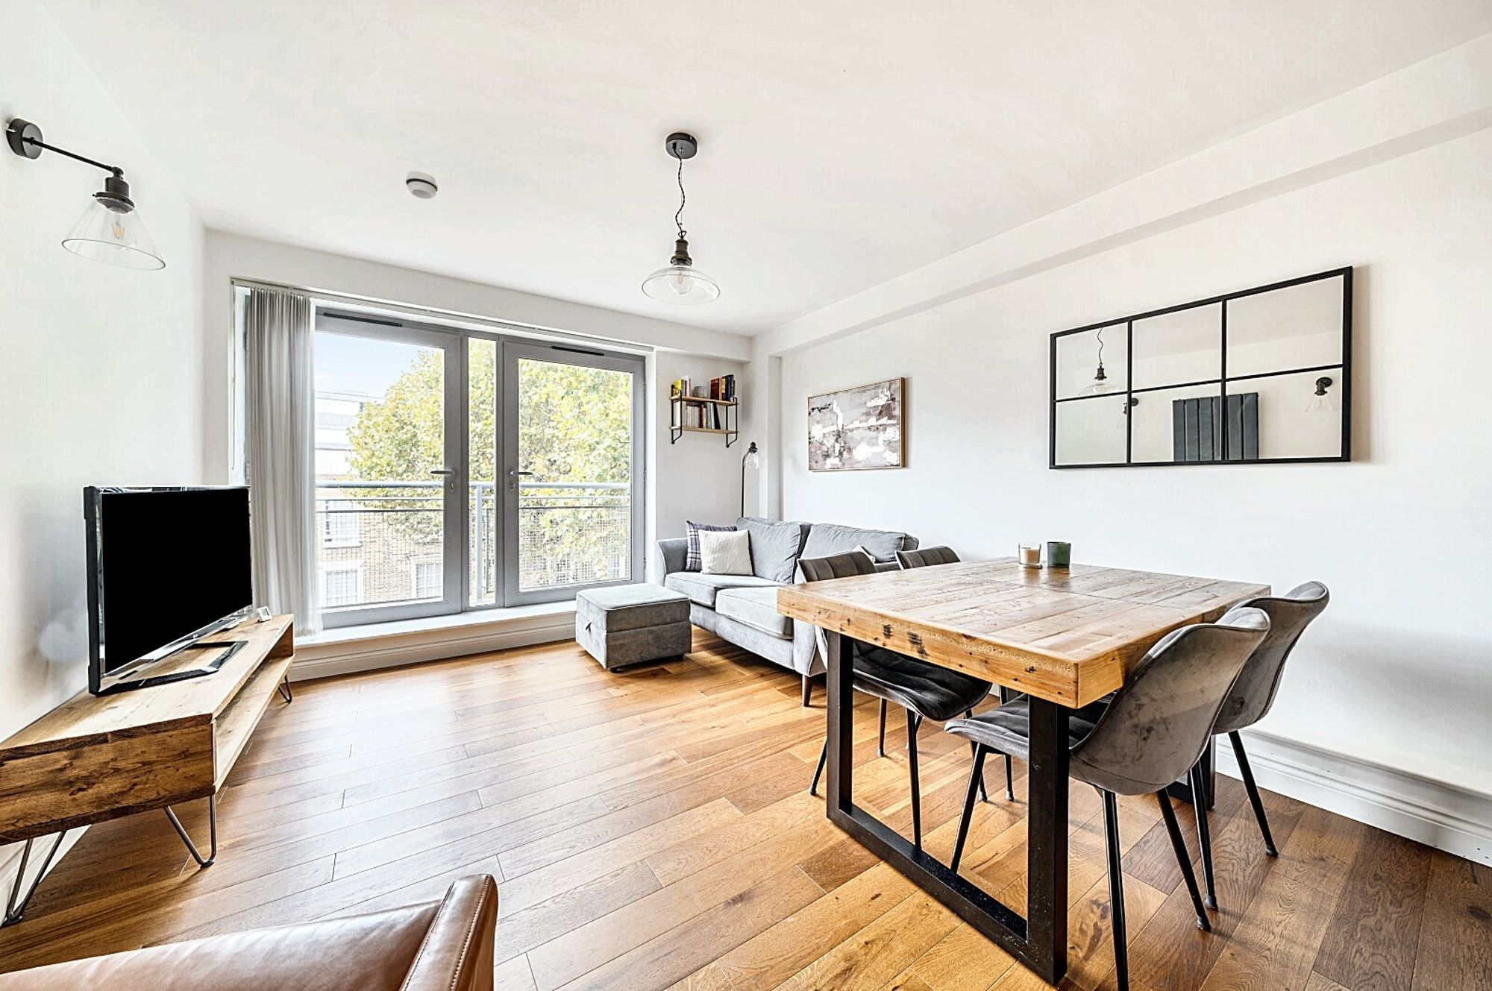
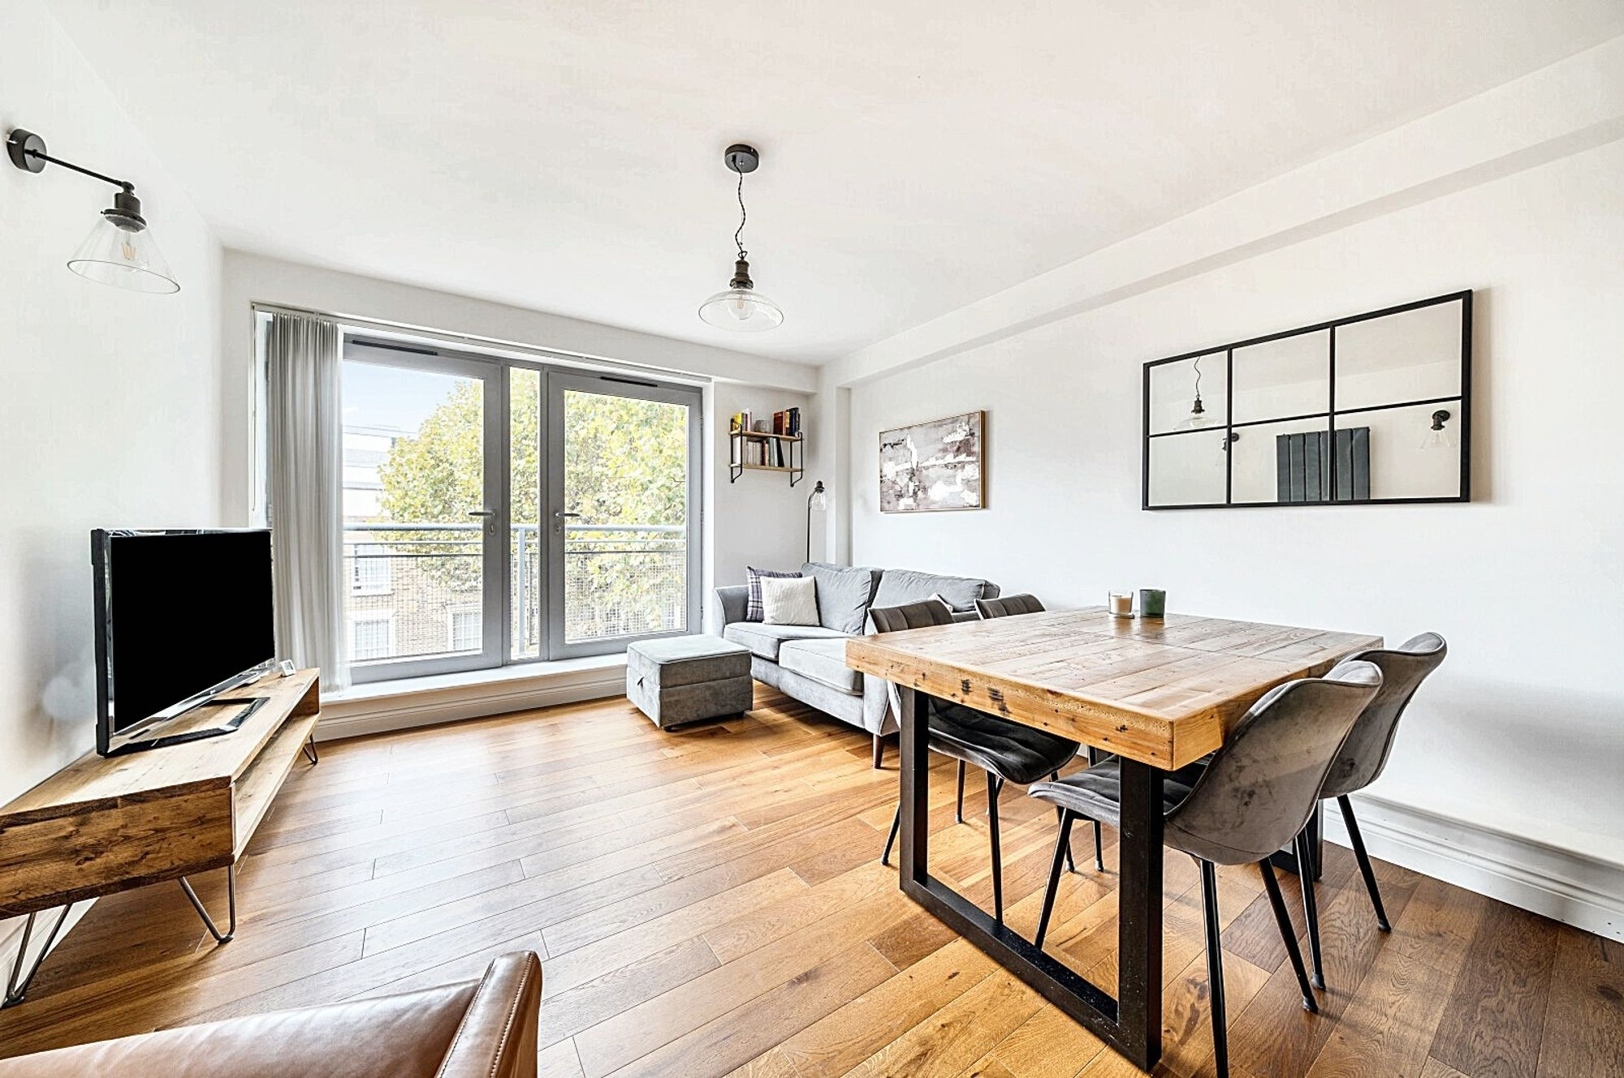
- smoke detector [405,170,439,200]
